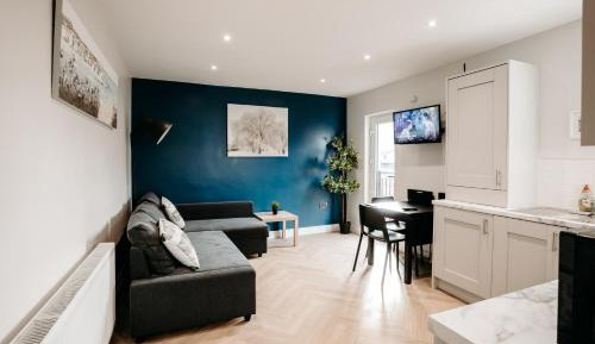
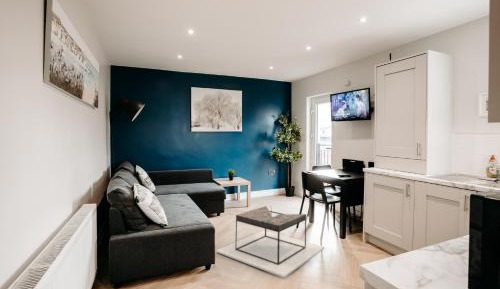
+ coffee table [215,204,326,279]
